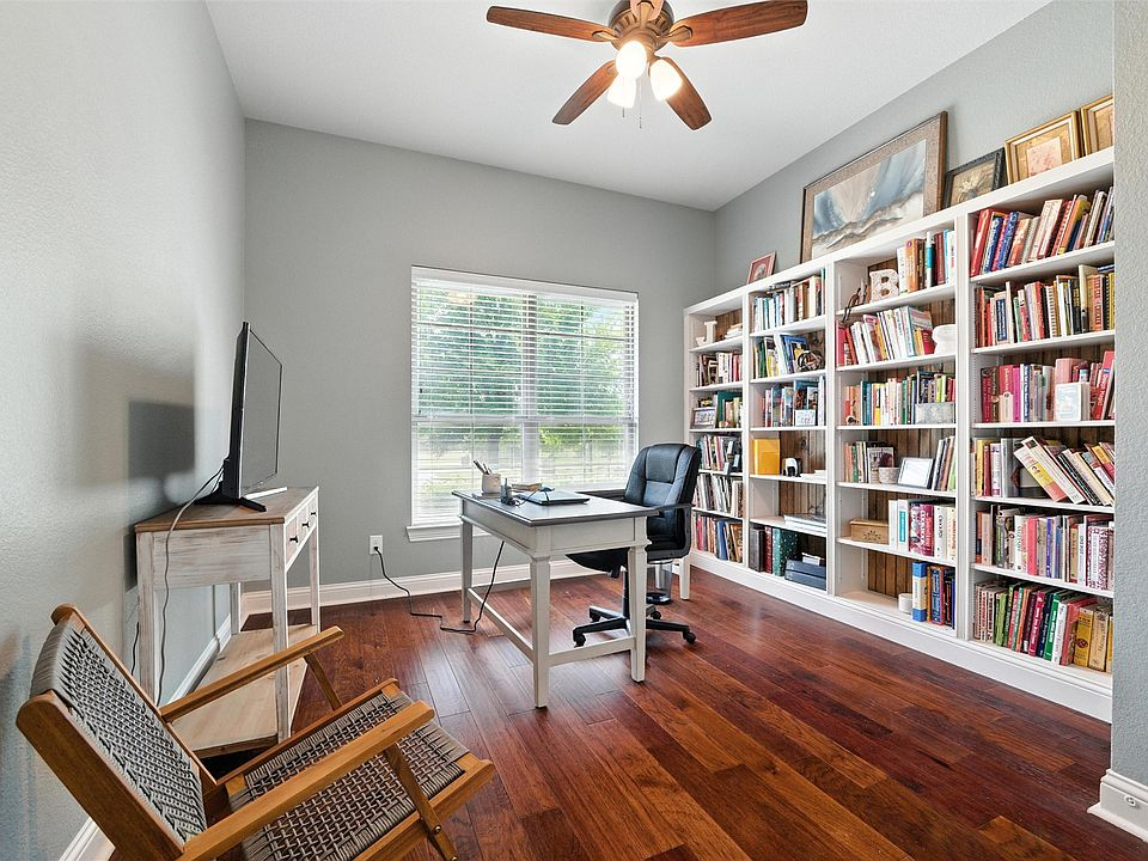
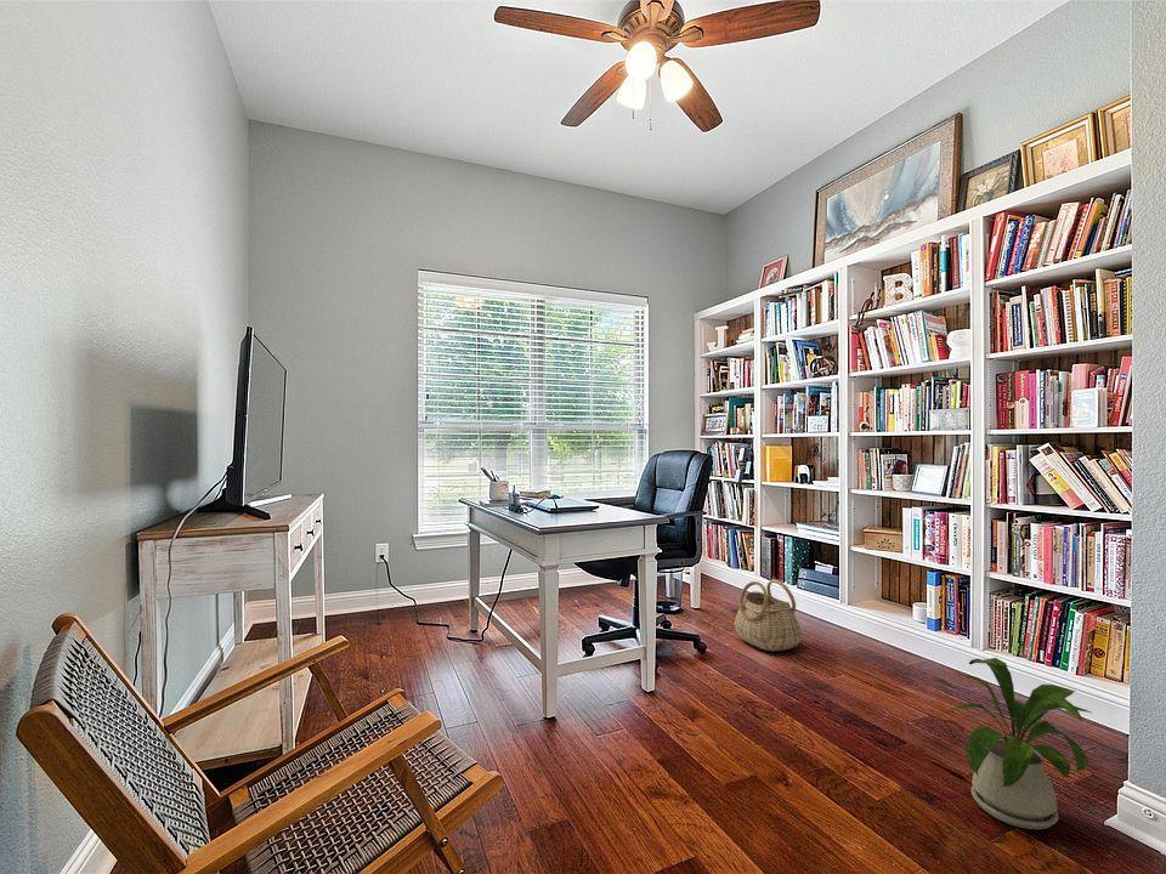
+ house plant [945,657,1092,830]
+ basket [734,578,803,653]
